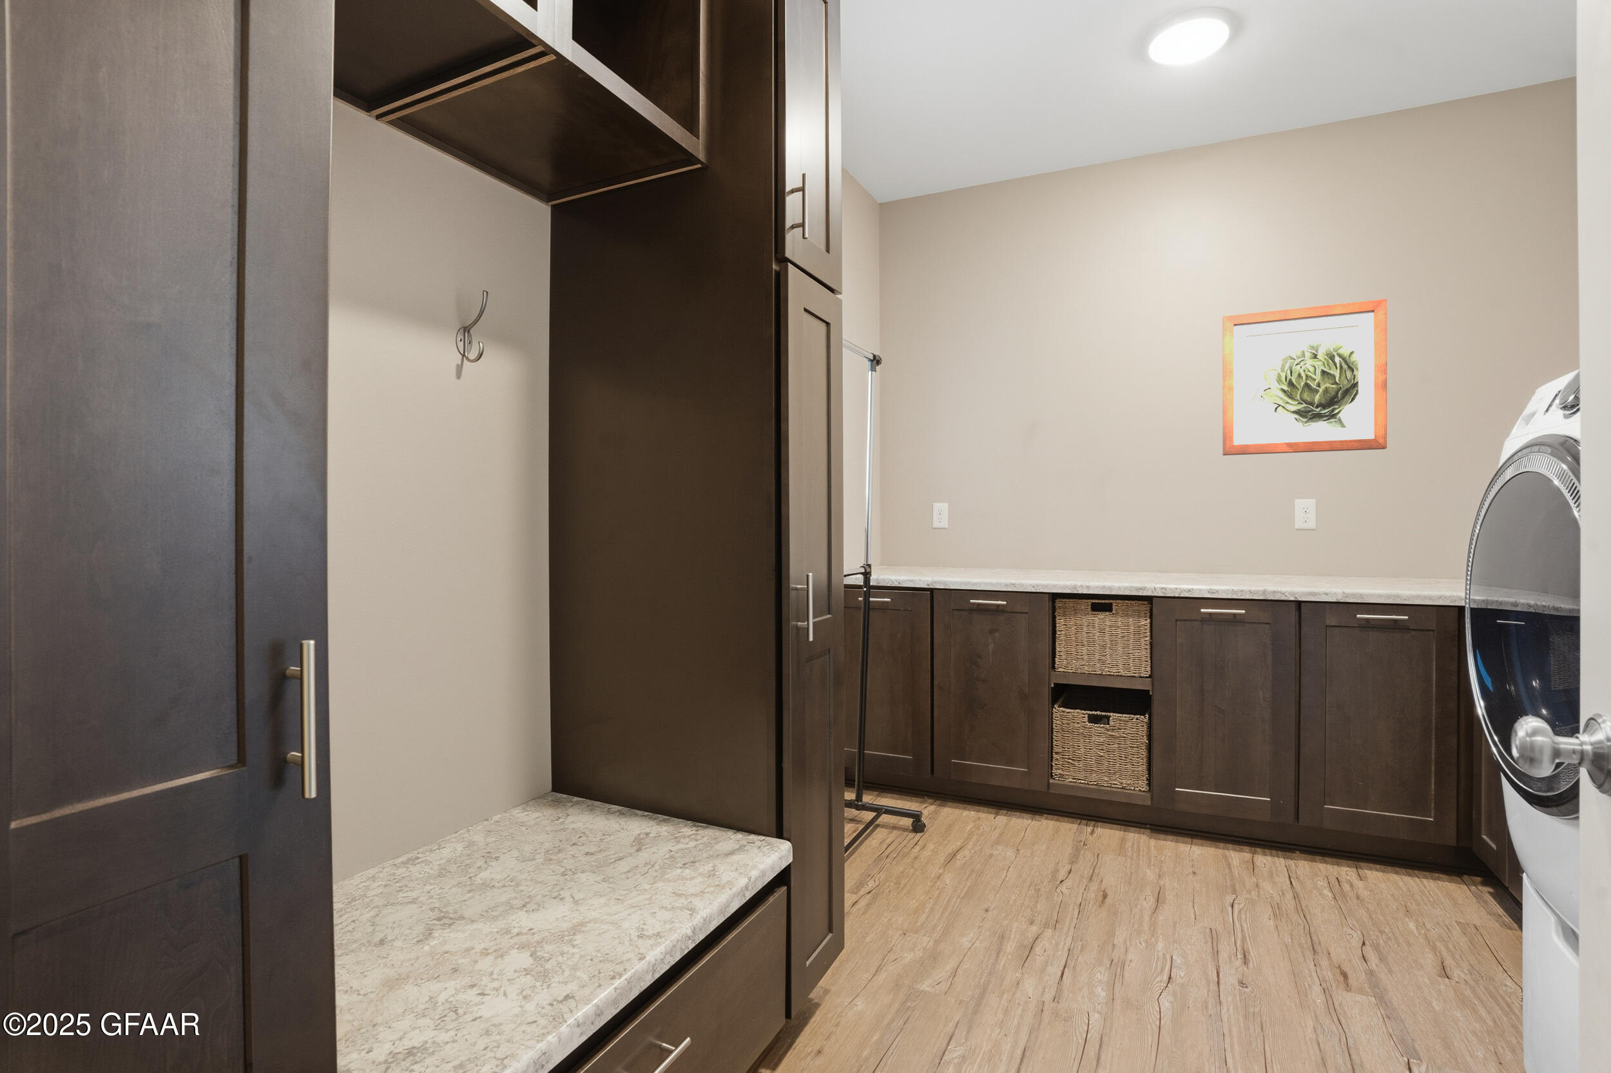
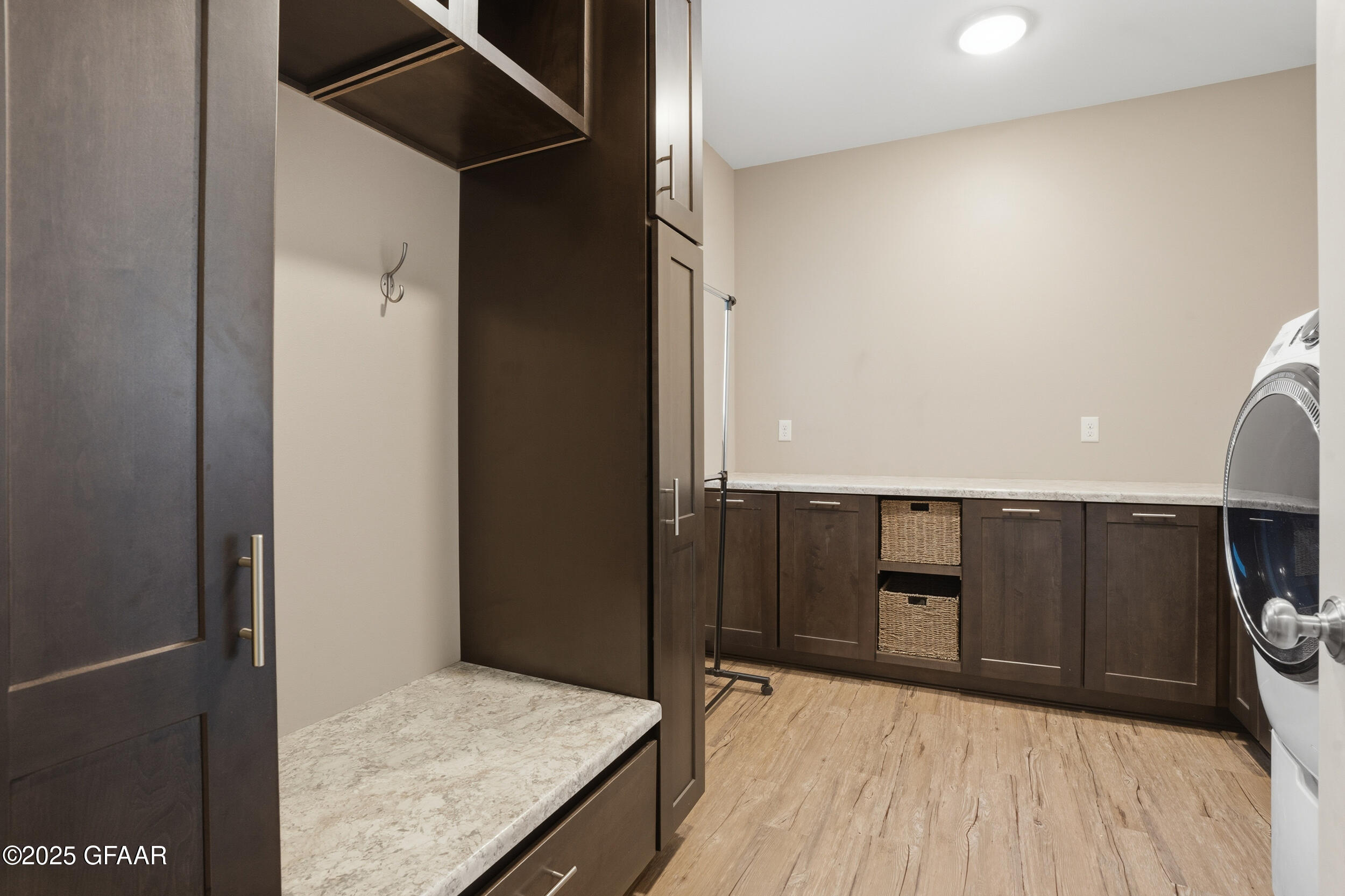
- wall art [1222,298,1387,456]
